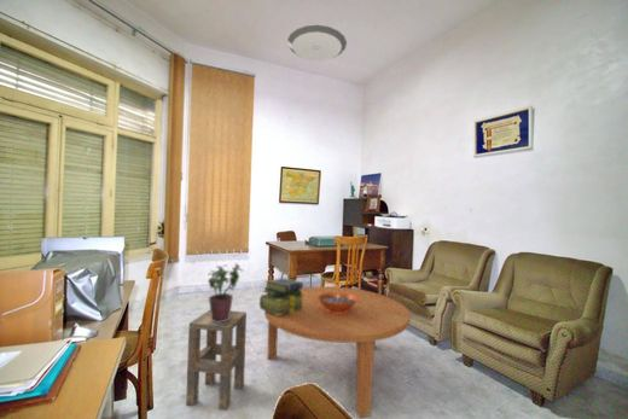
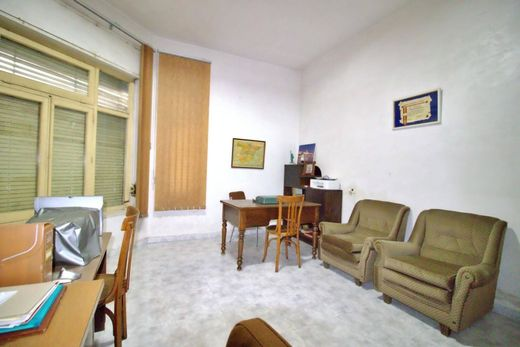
- potted plant [207,262,244,322]
- side table [185,309,248,412]
- ceiling light fixture [286,23,348,62]
- decorative bowl [319,292,356,314]
- coffee table [263,286,411,419]
- stack of books [258,278,304,315]
